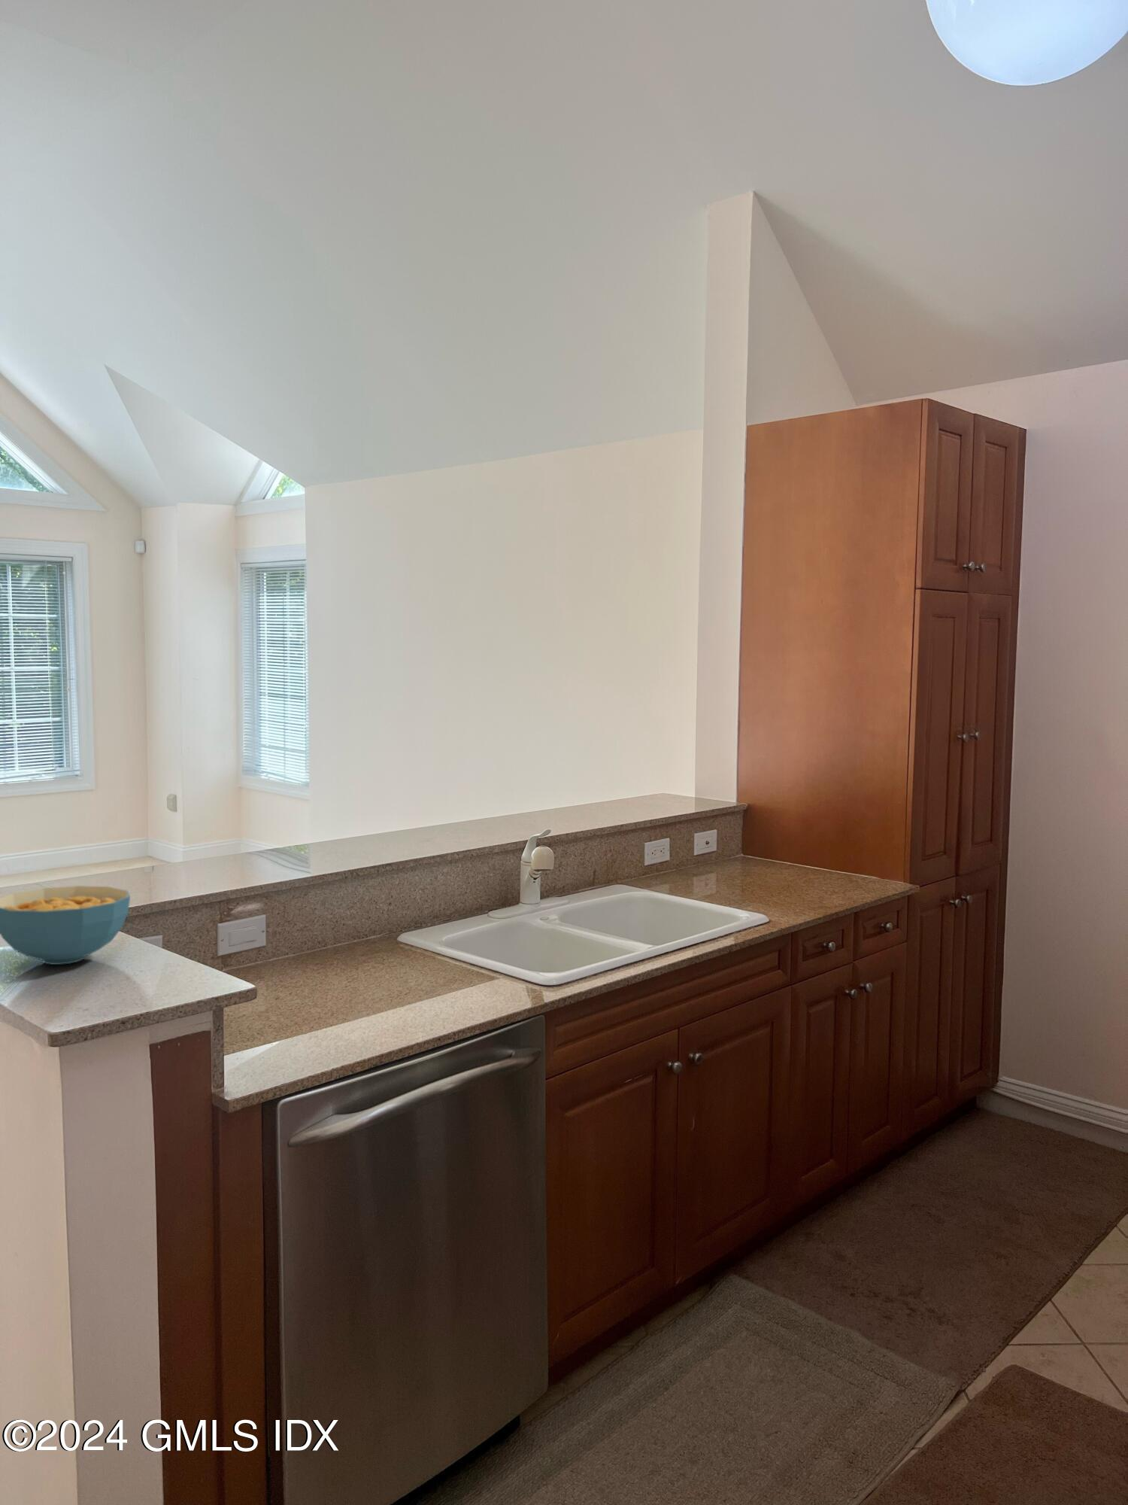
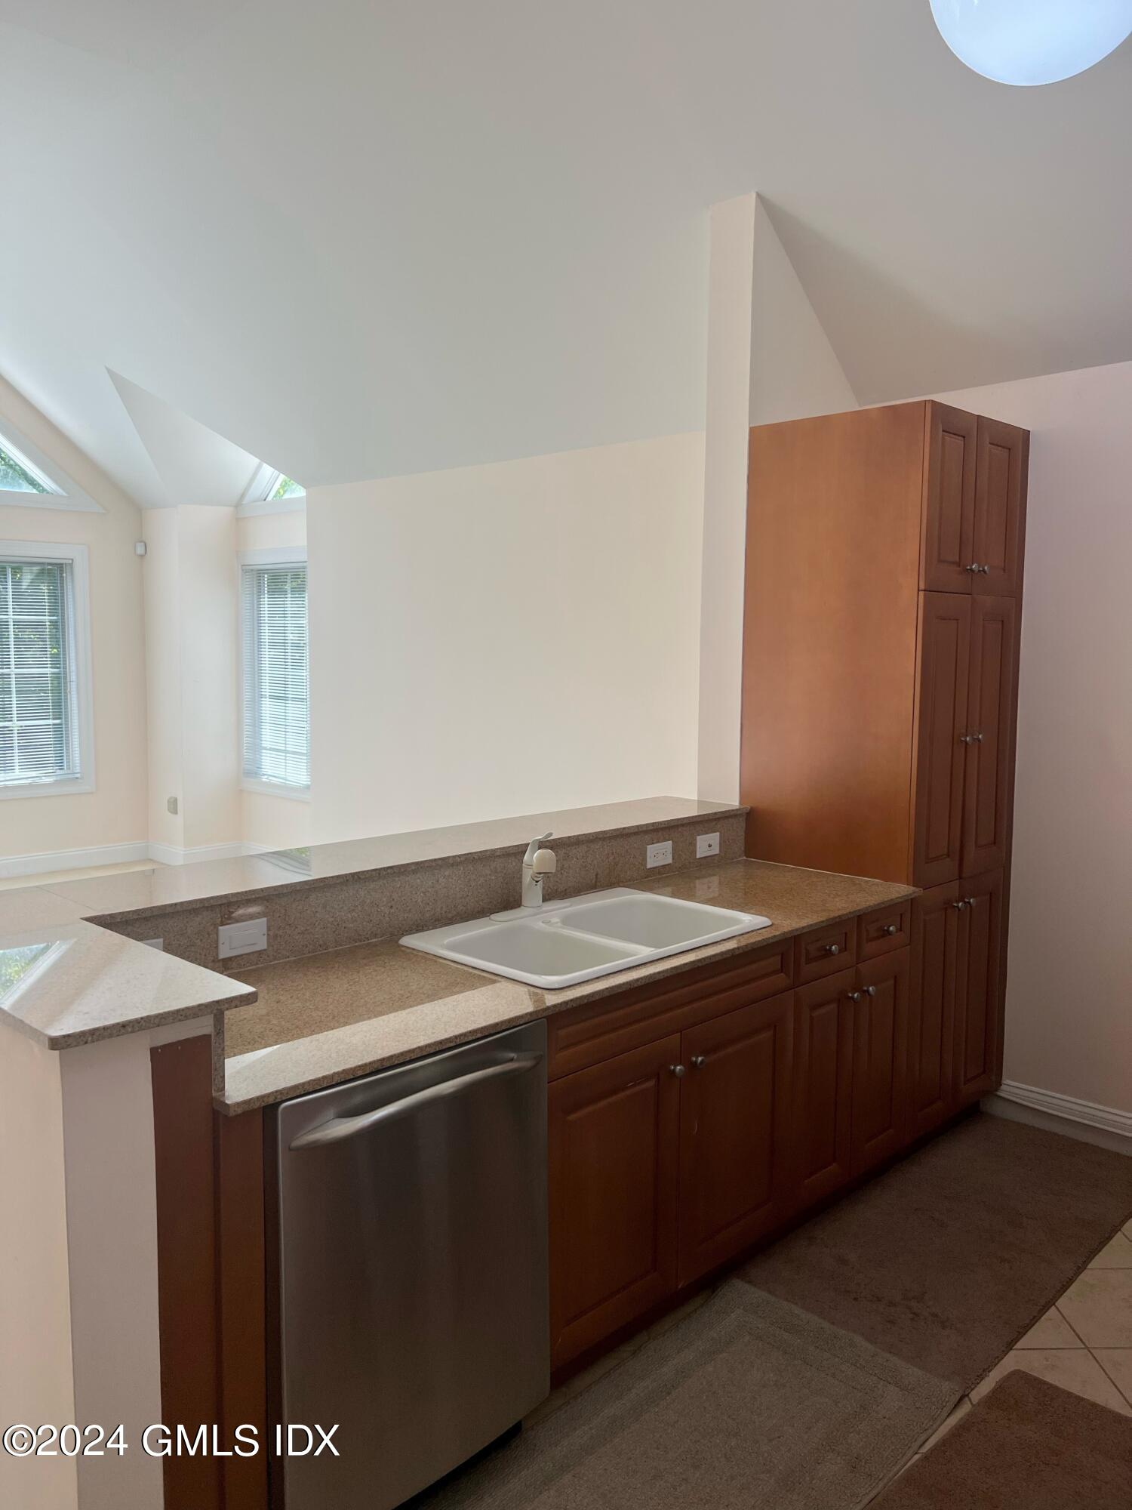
- cereal bowl [0,885,130,966]
